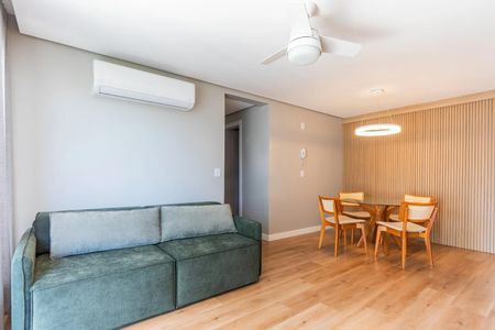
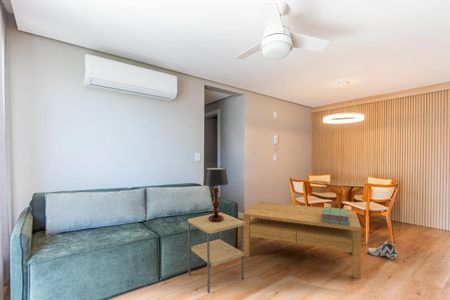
+ table lamp [203,167,229,222]
+ sneaker [366,240,398,260]
+ coffee table [242,201,362,280]
+ side table [187,212,246,294]
+ stack of books [322,206,350,225]
